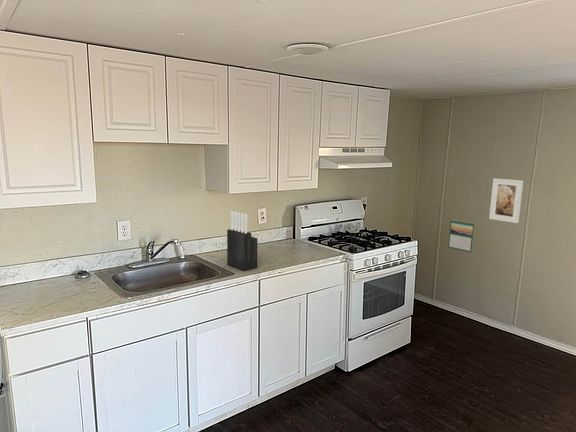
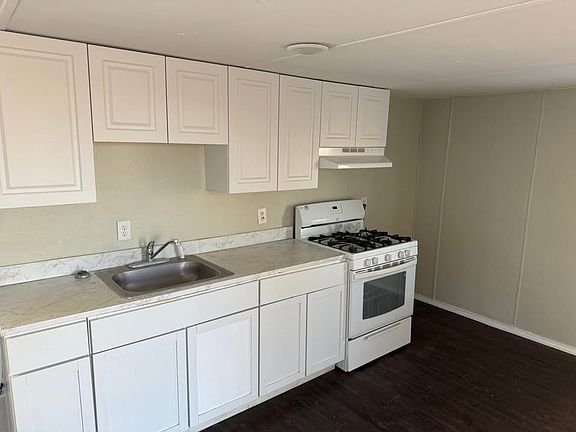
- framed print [488,177,524,224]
- calendar [447,218,476,254]
- knife block [226,210,258,272]
